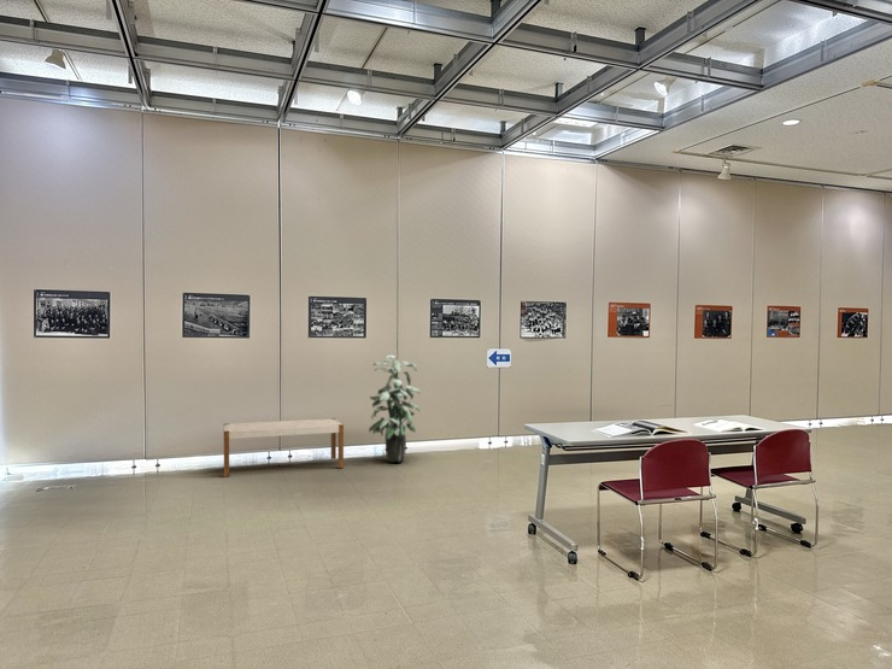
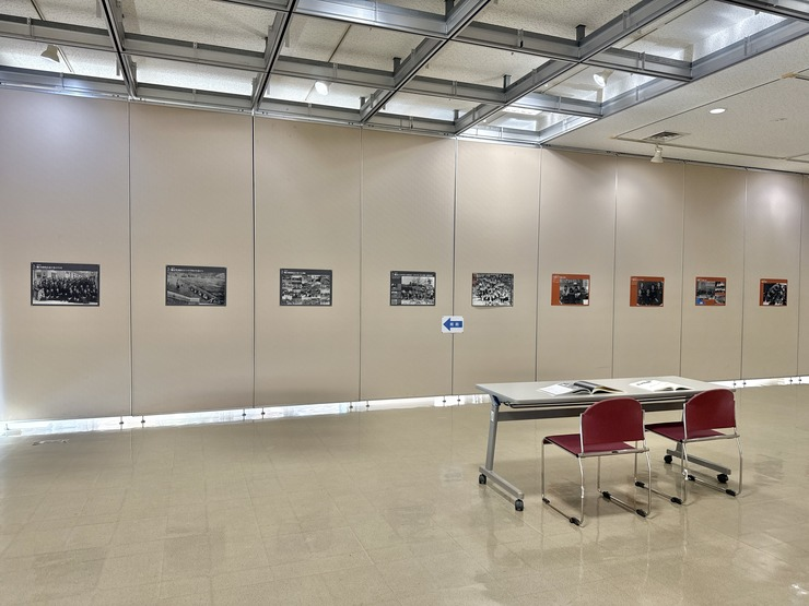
- indoor plant [368,354,422,463]
- bench [223,417,345,479]
